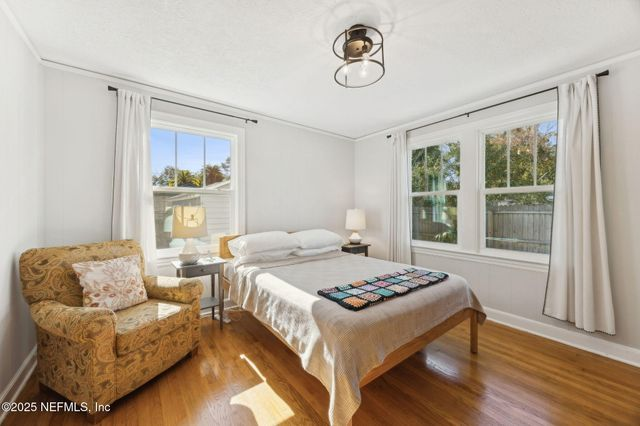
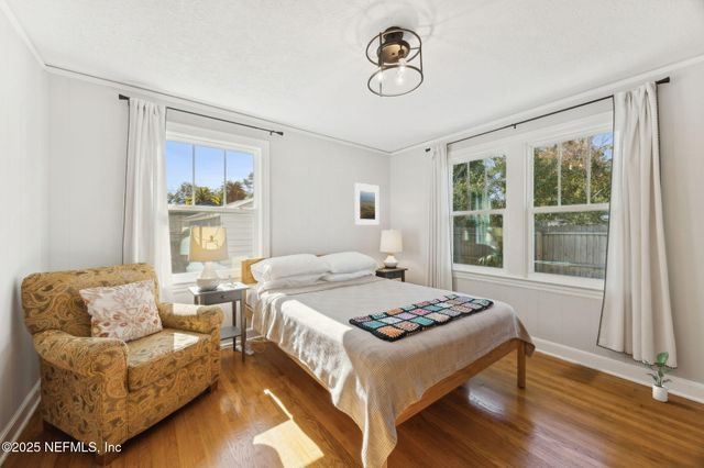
+ potted plant [642,352,675,403]
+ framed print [354,182,381,226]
